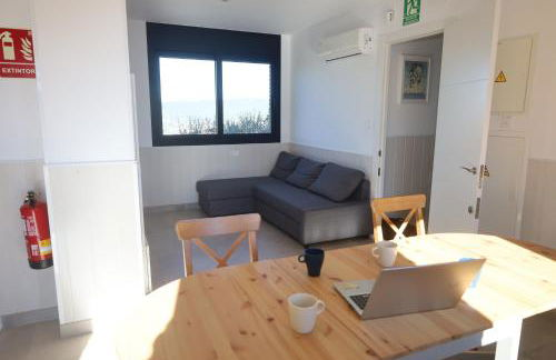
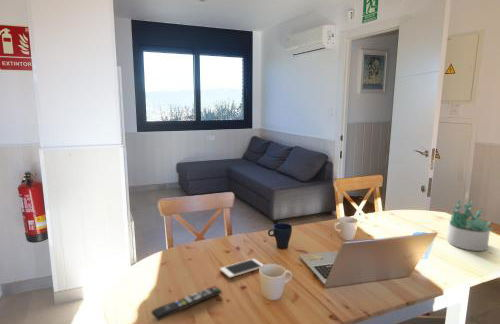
+ remote control [150,285,223,322]
+ succulent plant [446,199,495,252]
+ cell phone [219,258,264,279]
